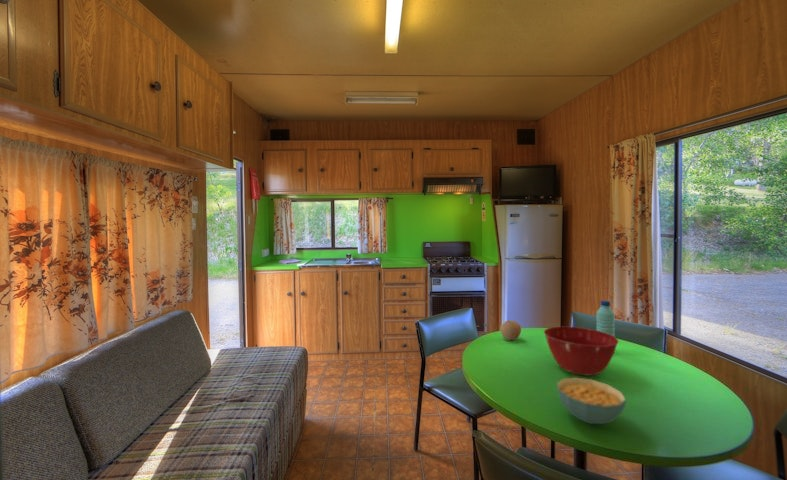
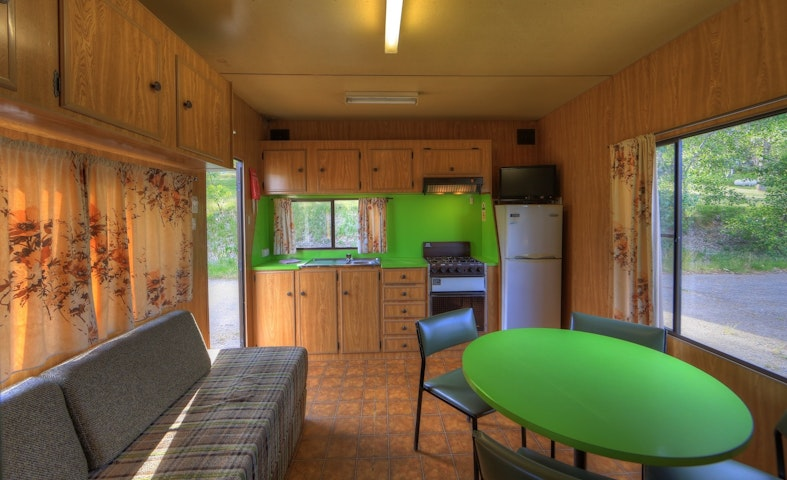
- cereal bowl [556,377,627,425]
- mixing bowl [543,326,620,377]
- fruit [500,320,522,341]
- water bottle [596,300,616,337]
